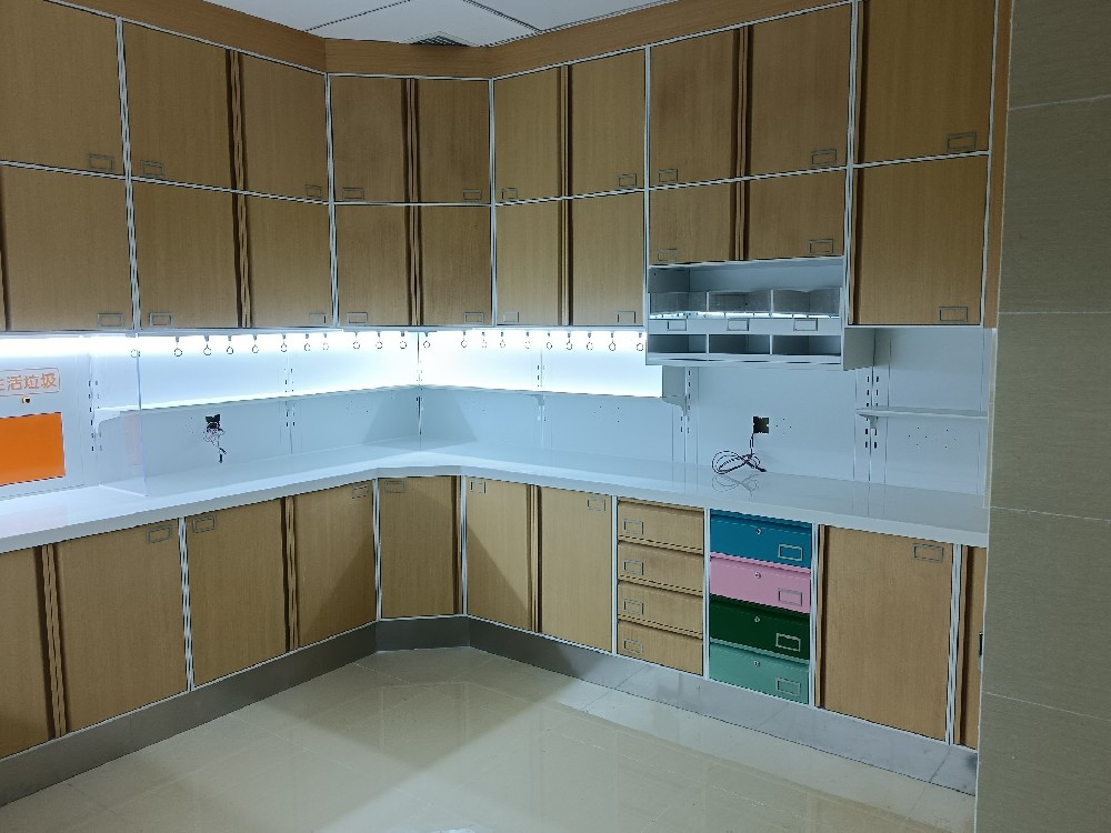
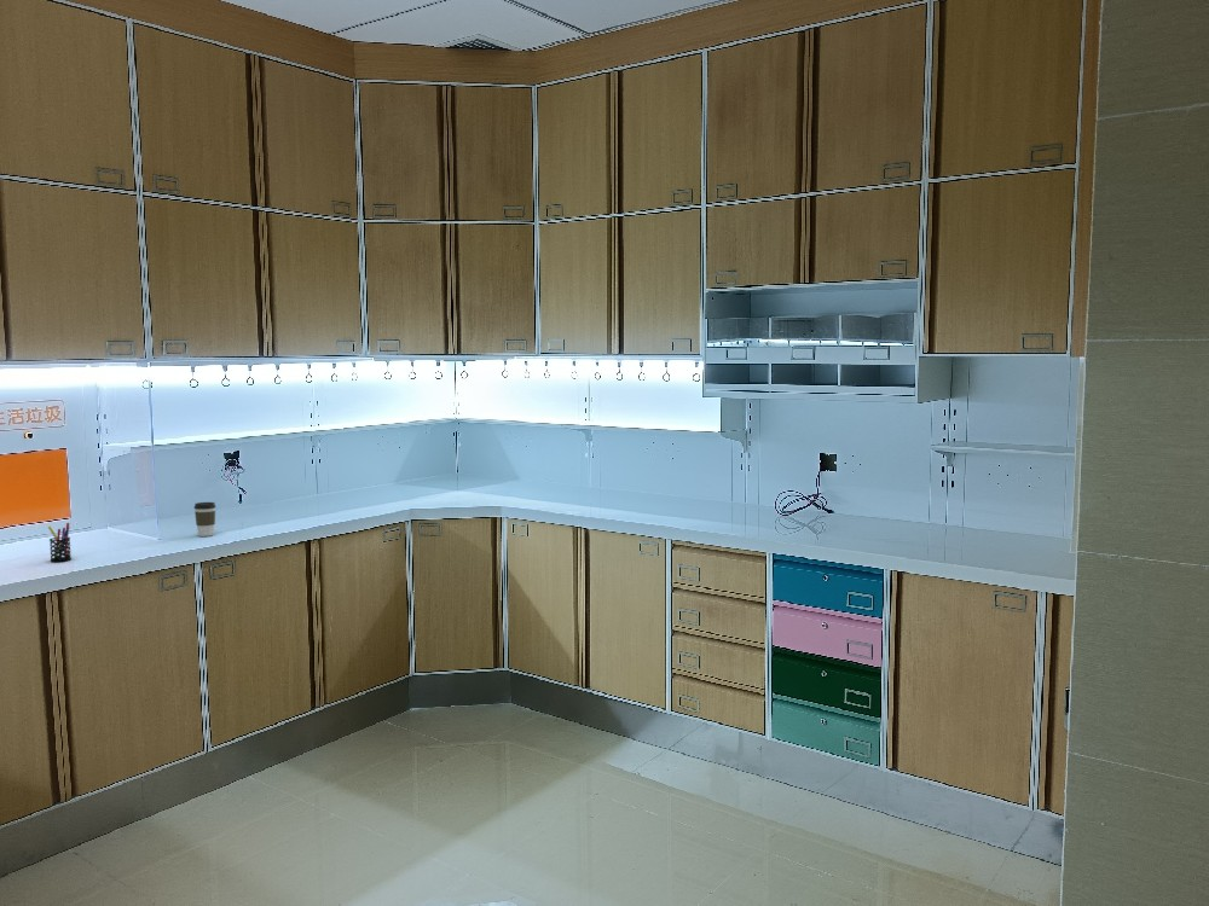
+ coffee cup [193,501,218,538]
+ pen holder [47,522,73,563]
